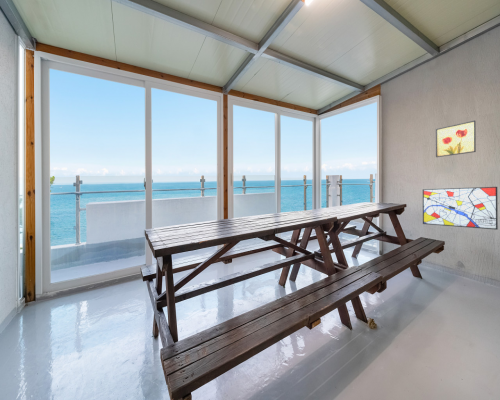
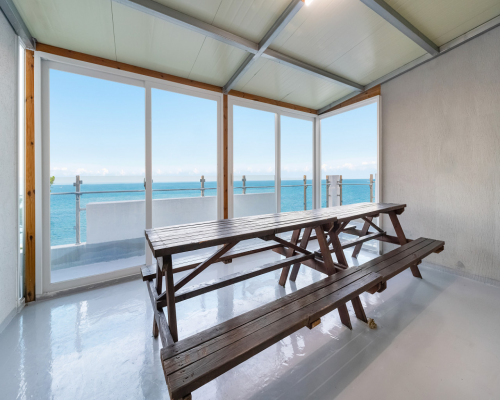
- wall art [422,186,499,230]
- wall art [435,120,477,158]
